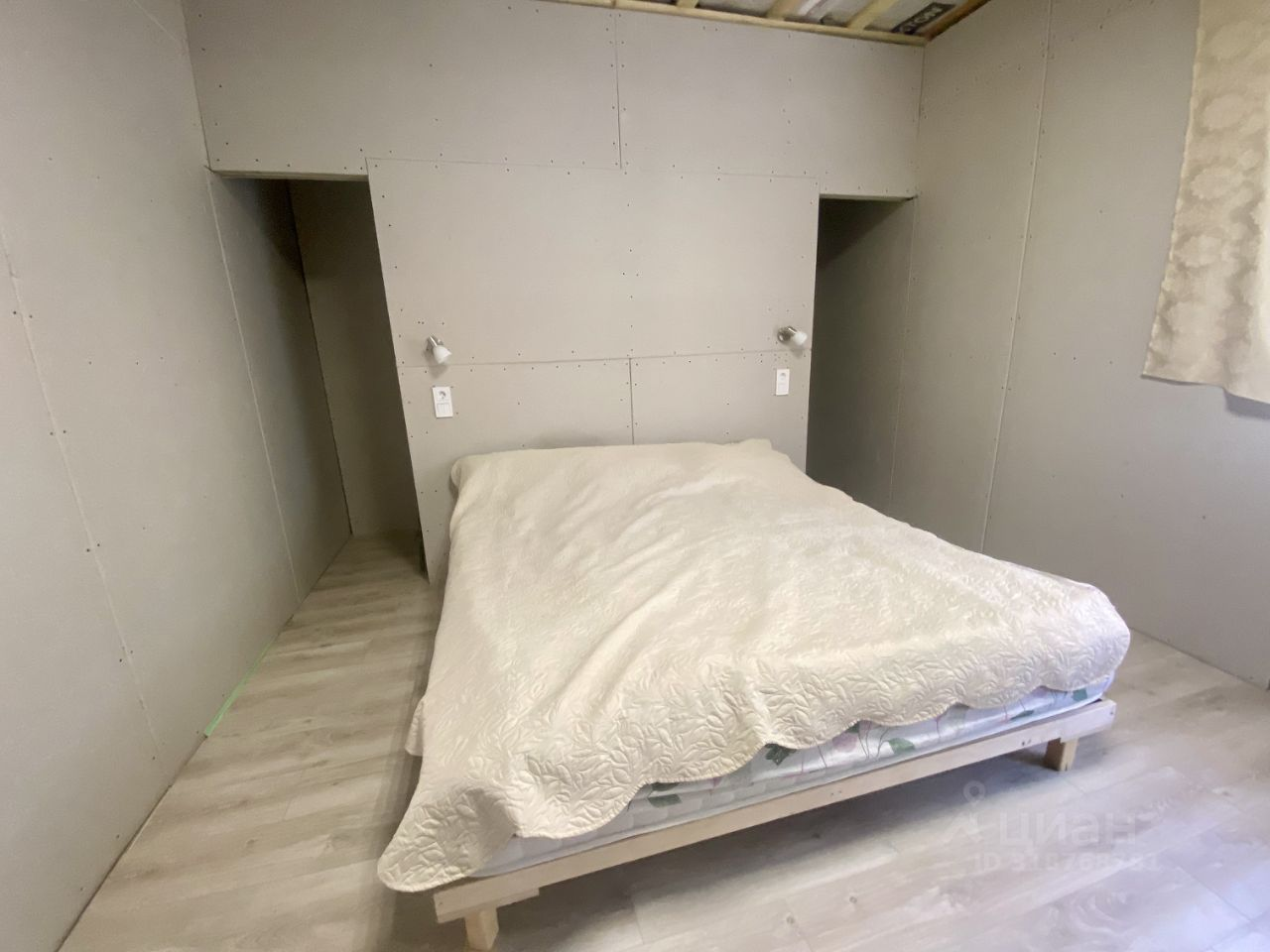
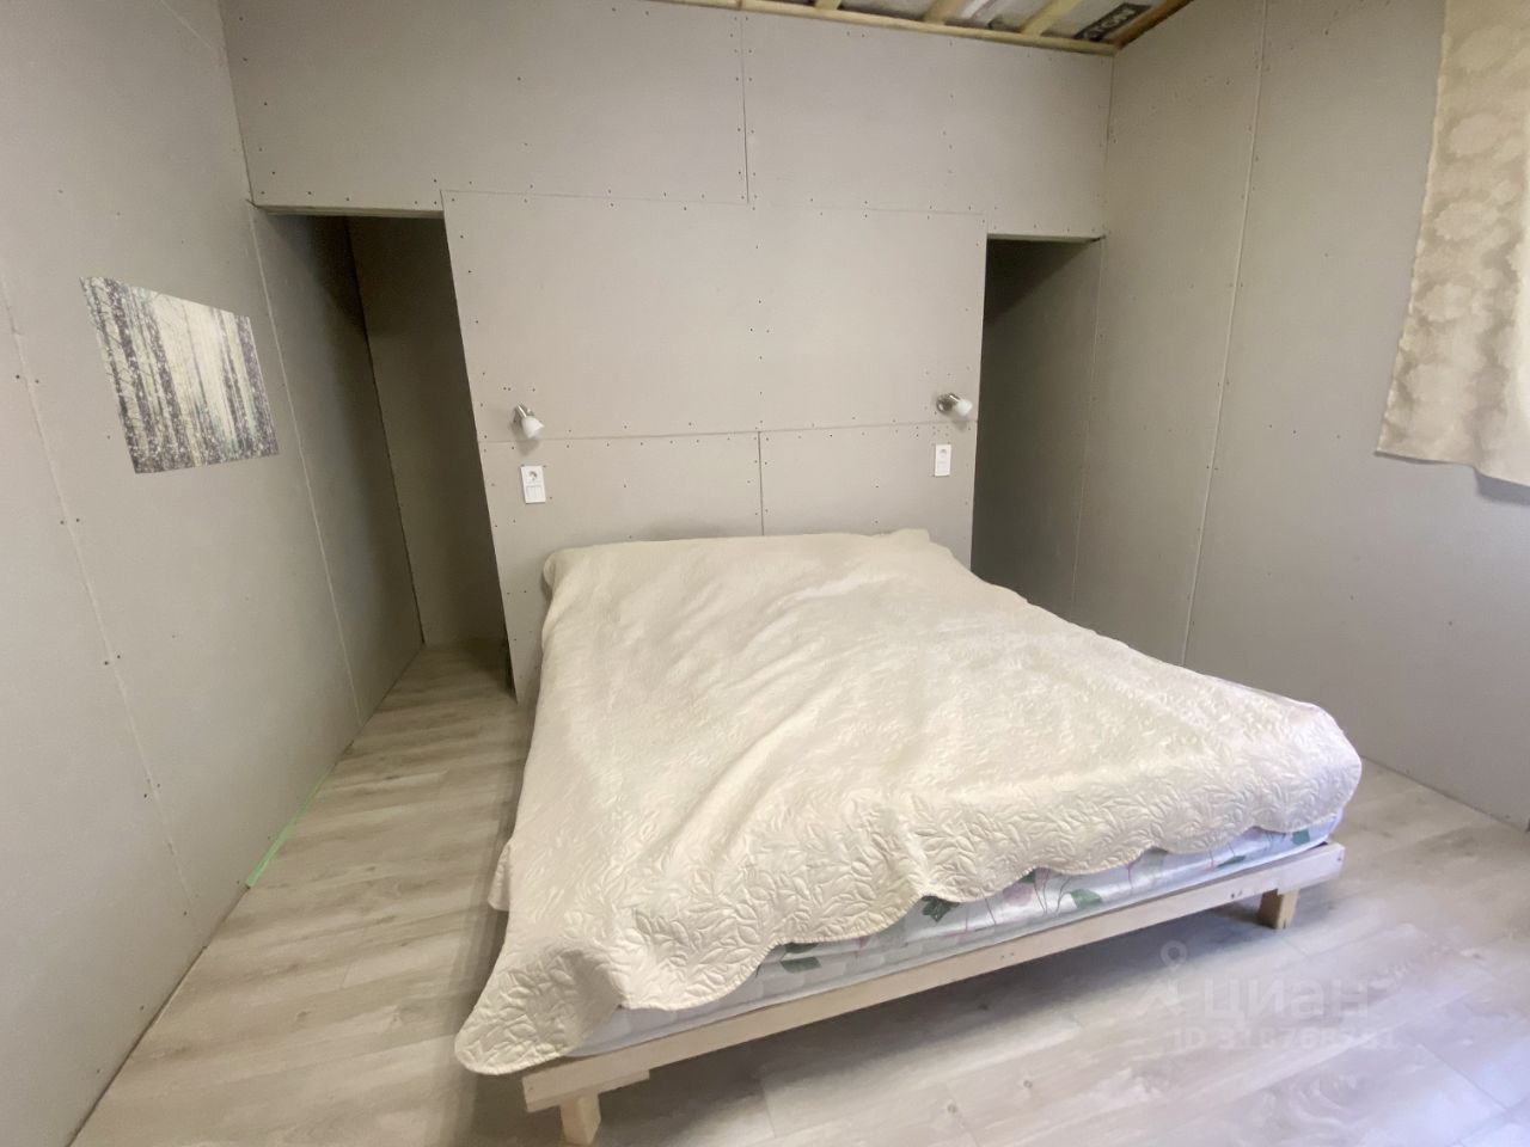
+ wall art [77,275,281,475]
